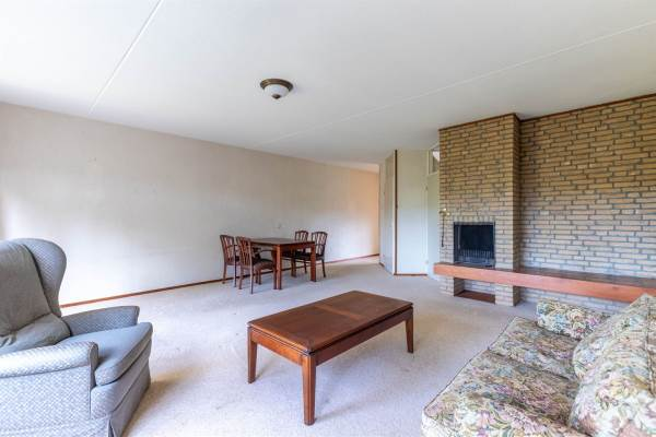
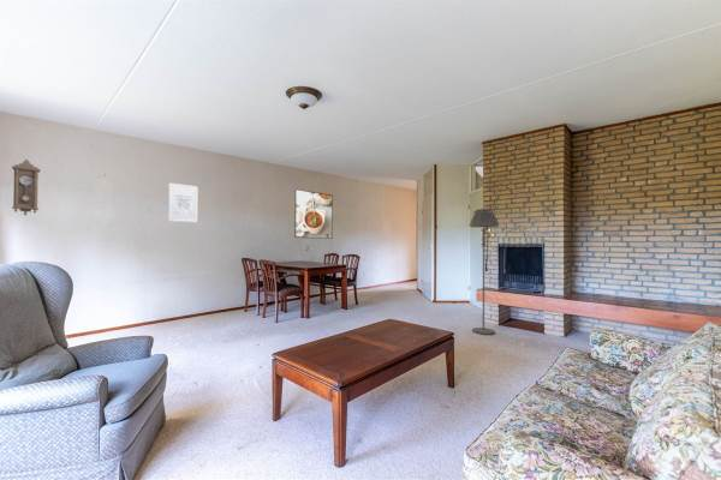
+ wall art [167,182,199,223]
+ pendulum clock [11,158,42,216]
+ floor lamp [469,208,500,336]
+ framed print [293,188,334,240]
